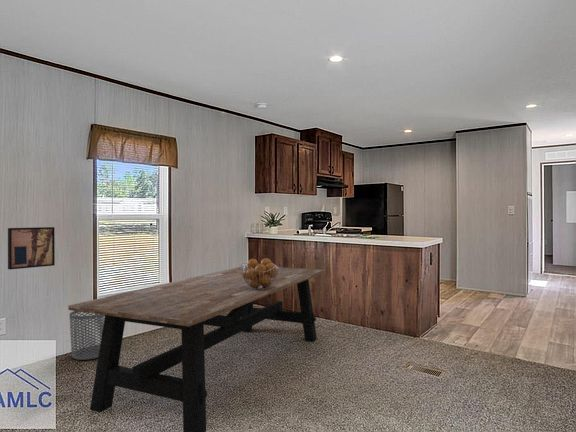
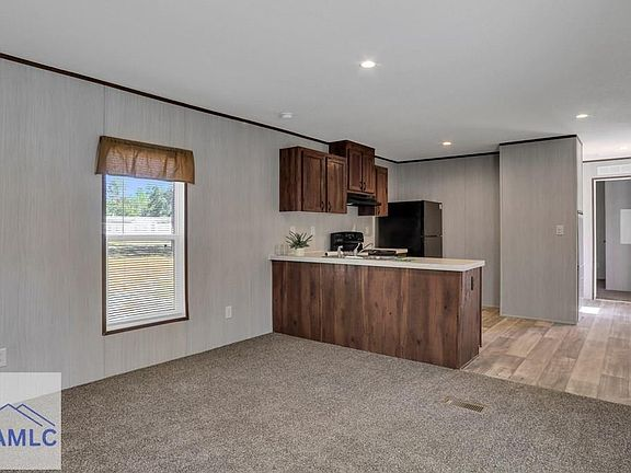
- fruit basket [239,257,280,290]
- dining table [67,265,326,432]
- waste bin [69,311,105,361]
- wall art [7,226,56,270]
